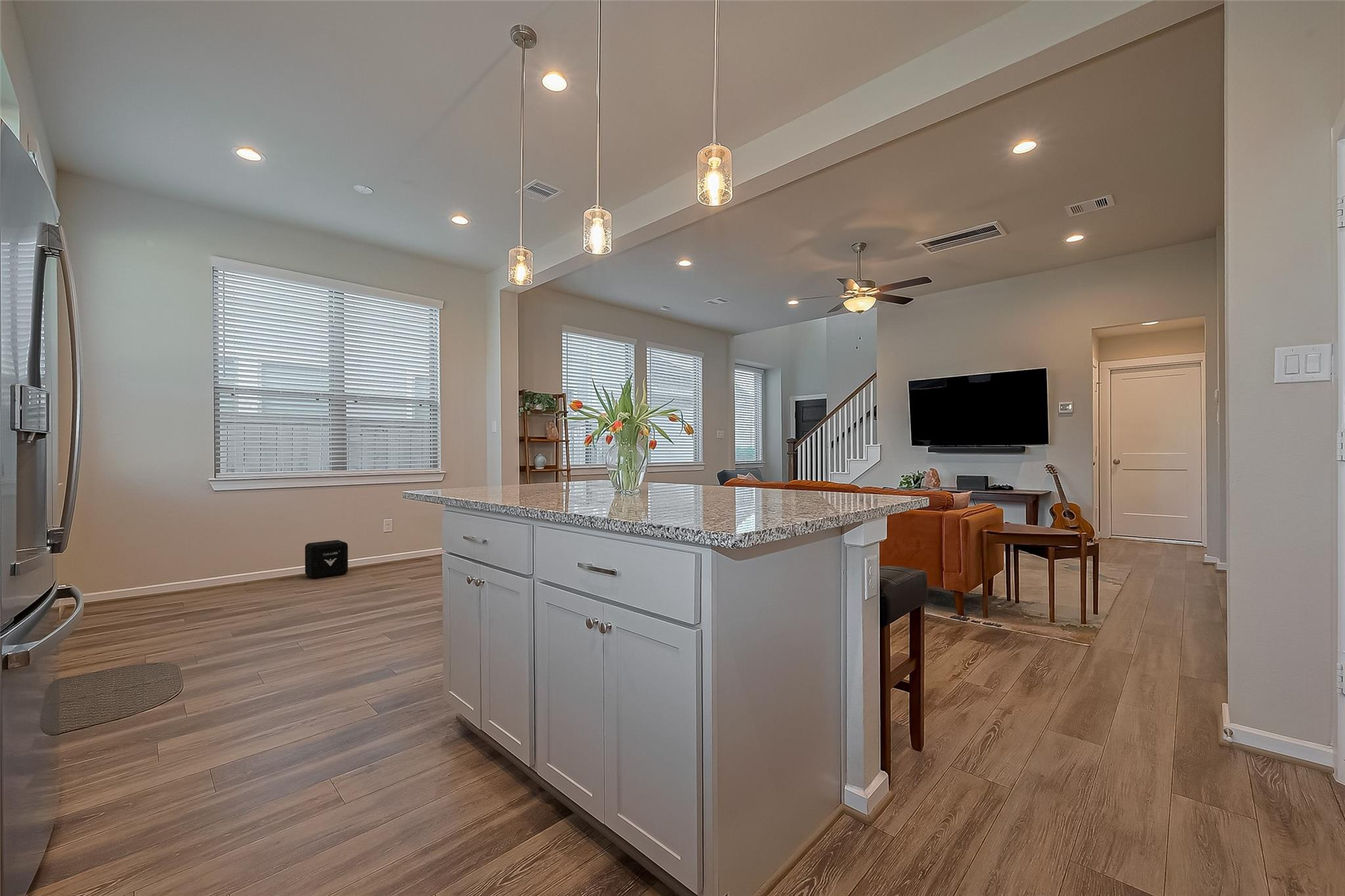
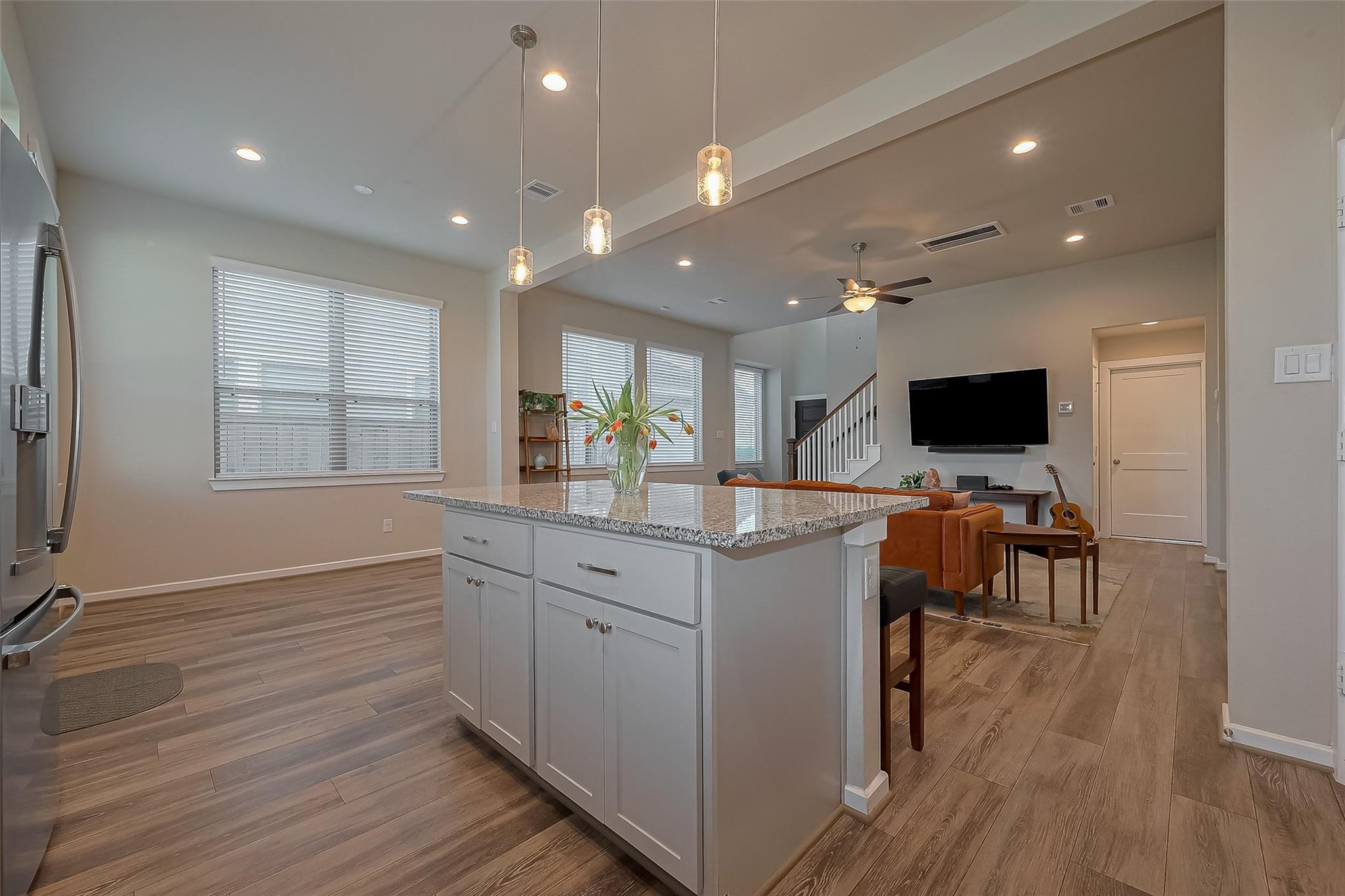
- air purifier [304,540,349,579]
